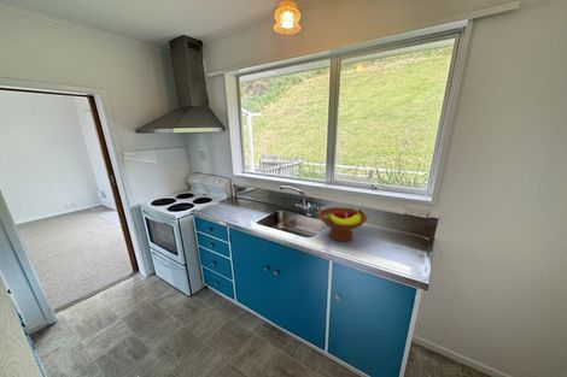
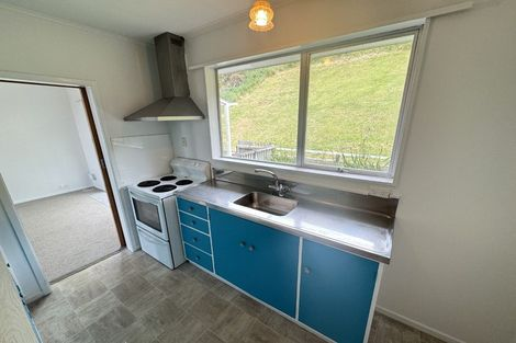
- fruit bowl [317,206,368,242]
